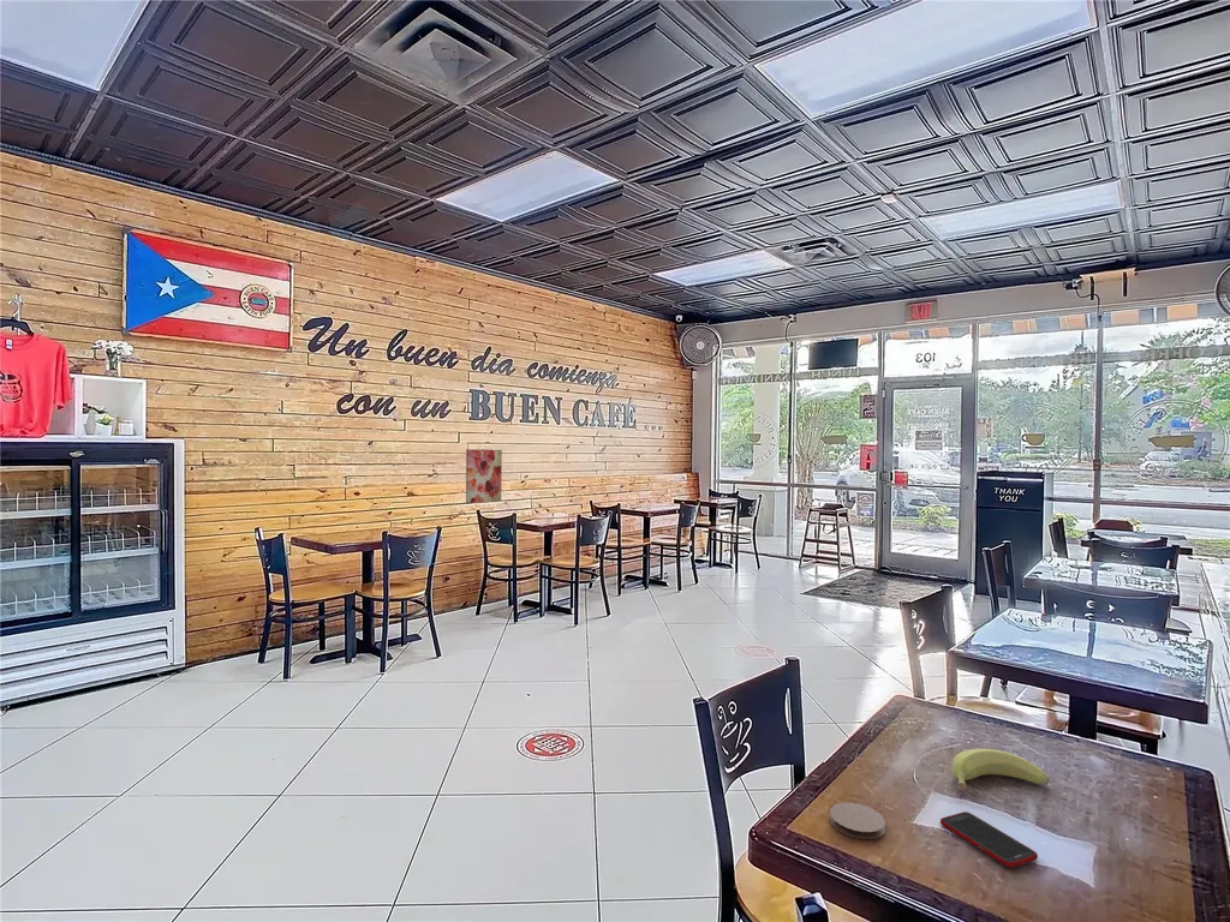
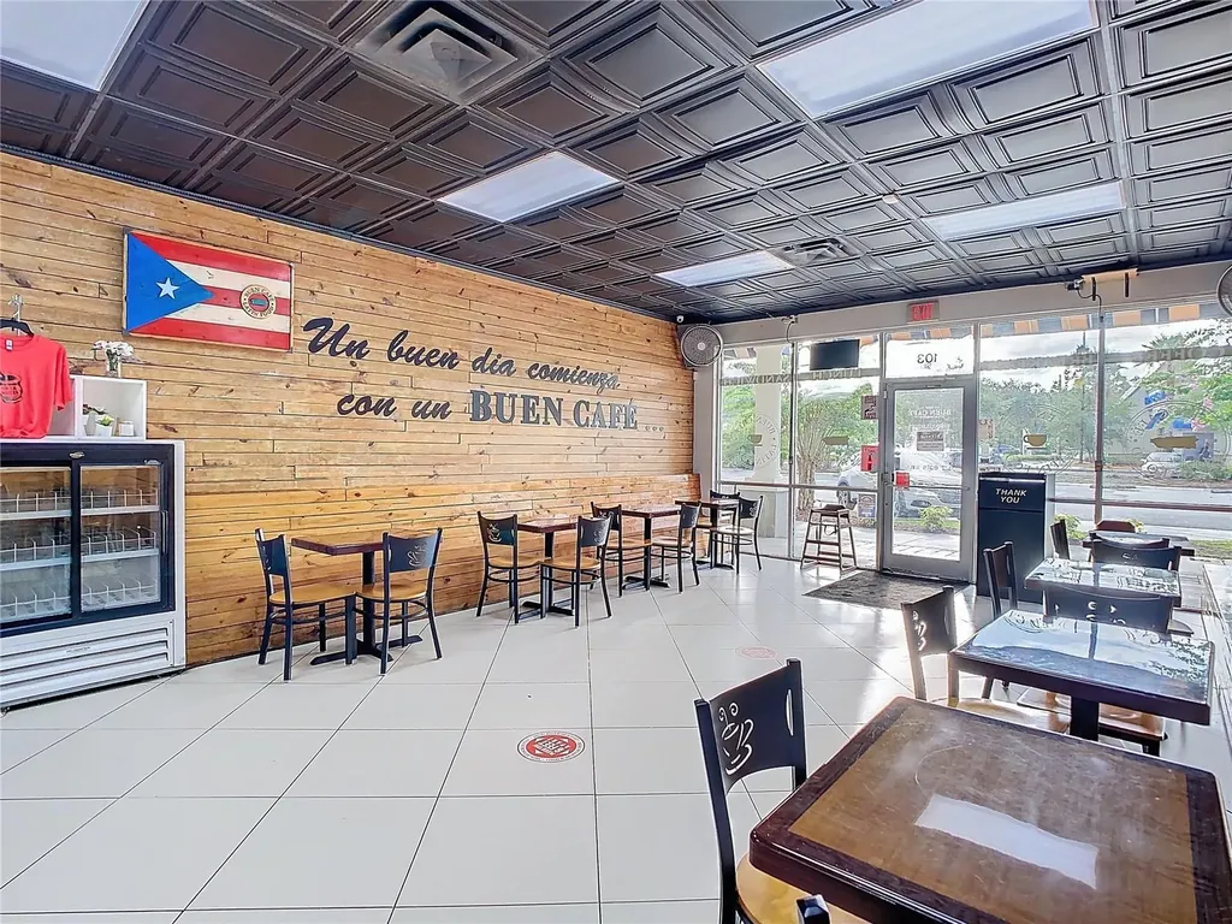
- cell phone [939,810,1039,869]
- wall art [465,448,503,504]
- banana [951,748,1051,791]
- coaster [829,802,886,840]
